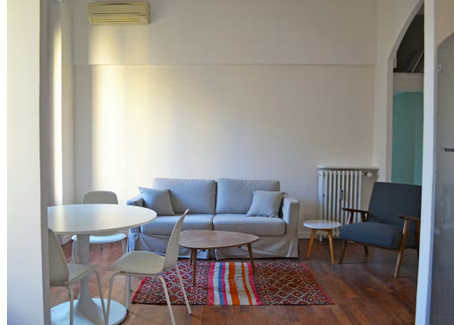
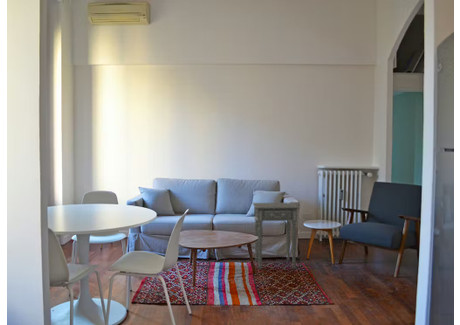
+ side table [251,202,301,270]
